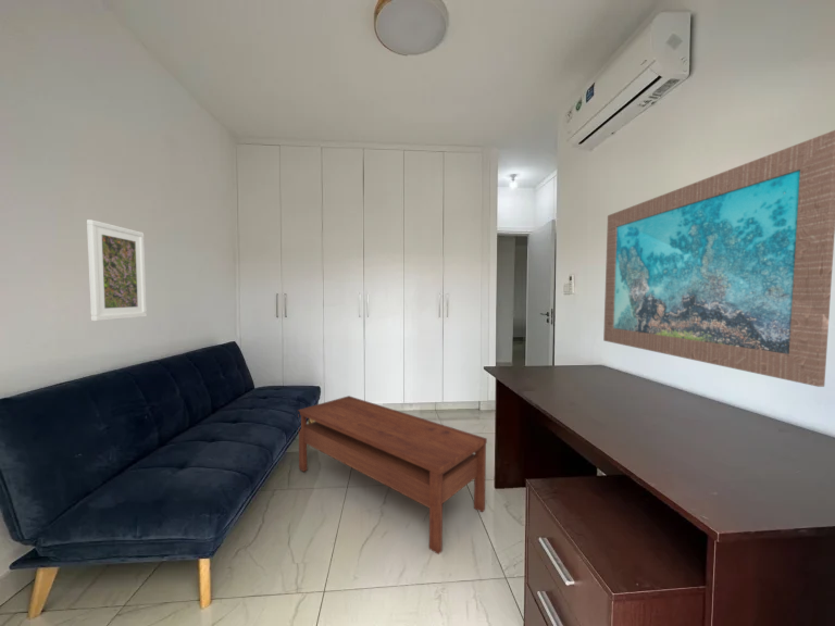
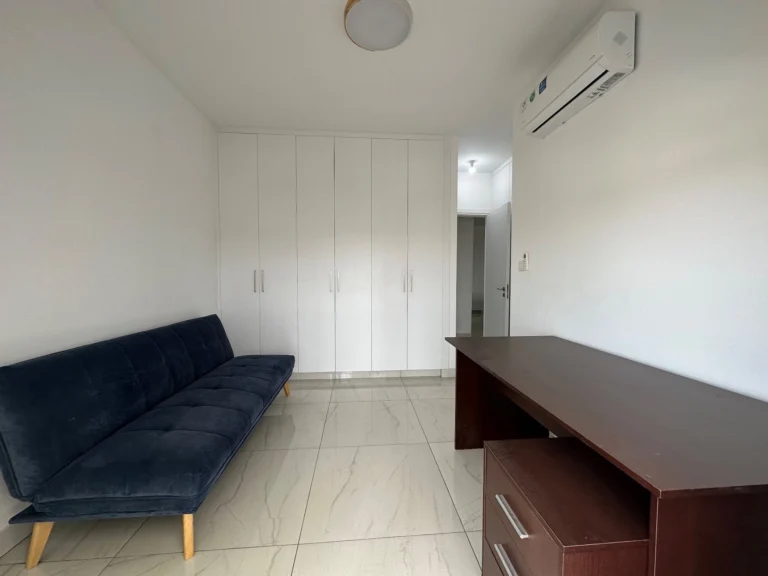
- wall art [602,129,835,388]
- coffee table [297,395,488,555]
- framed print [86,218,148,322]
